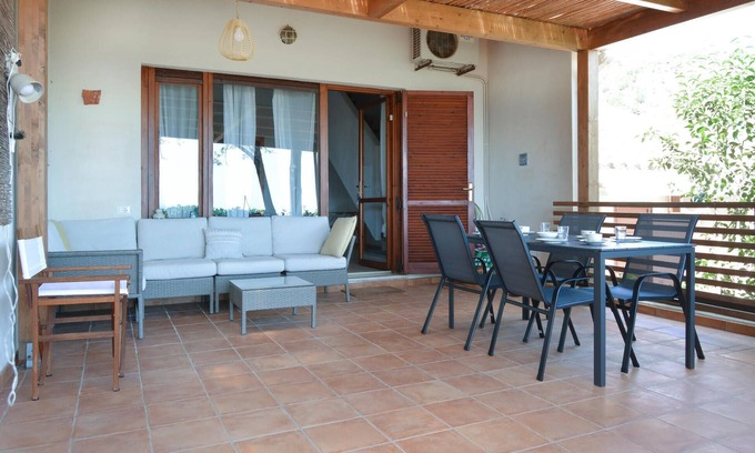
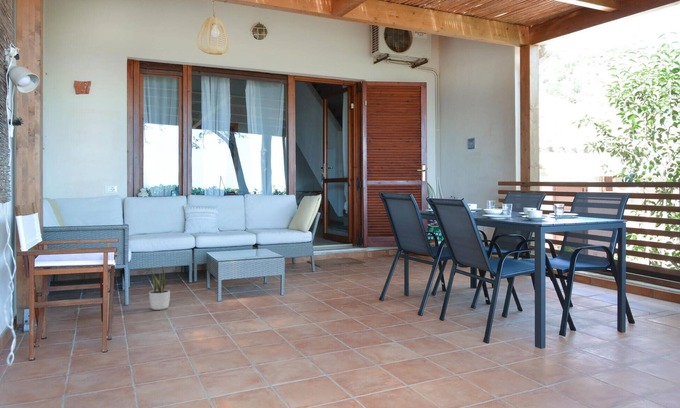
+ potted plant [148,265,171,311]
